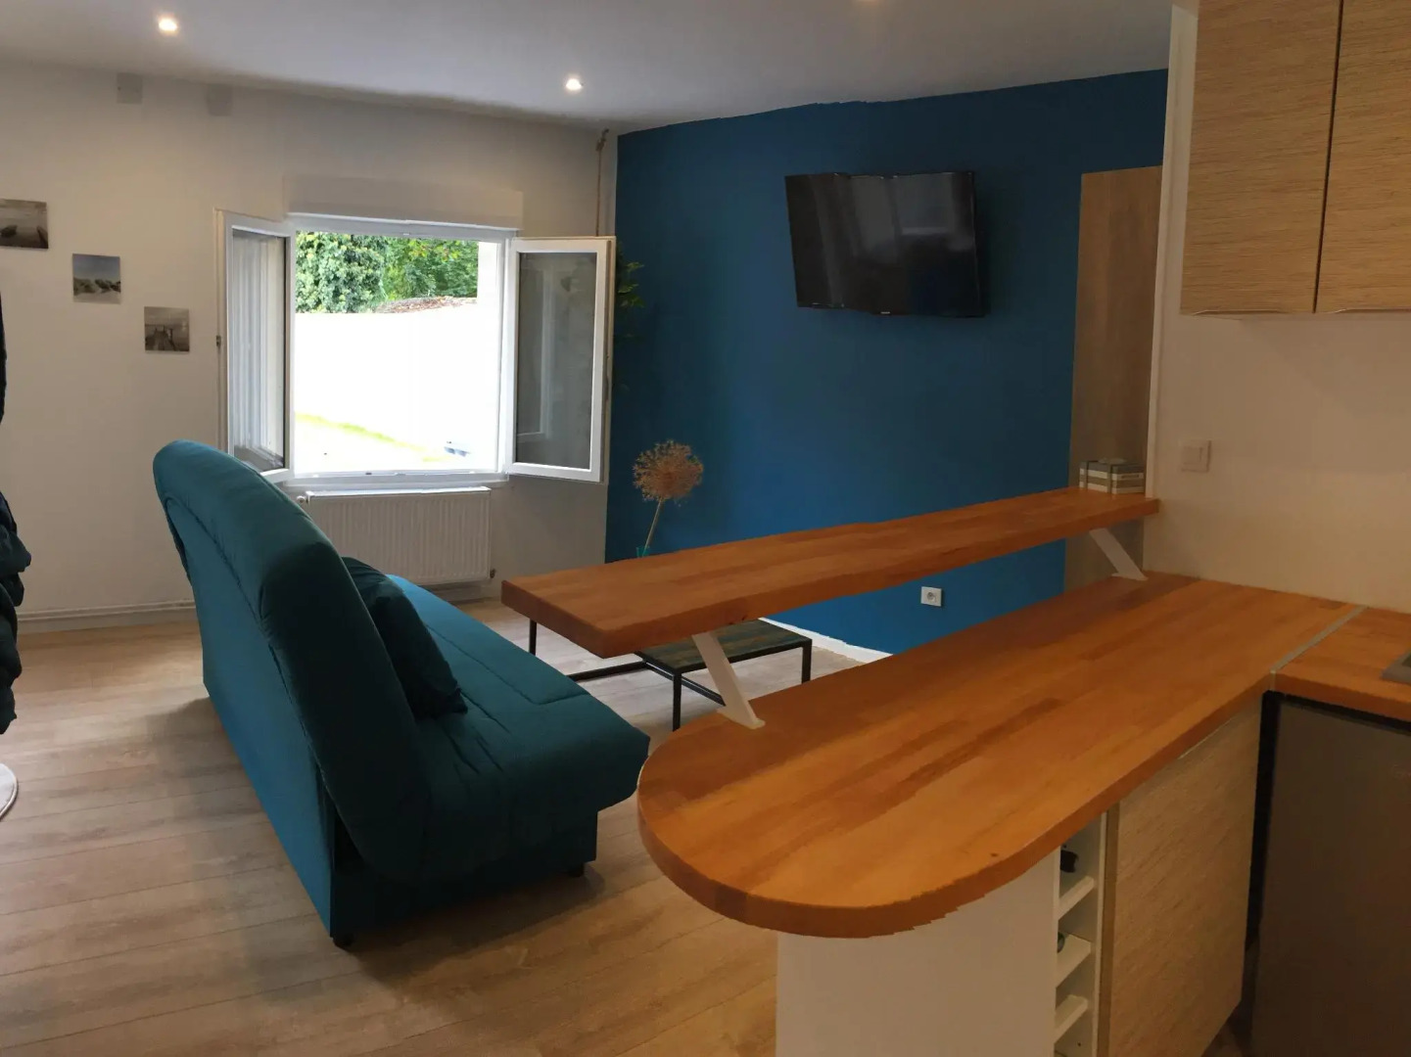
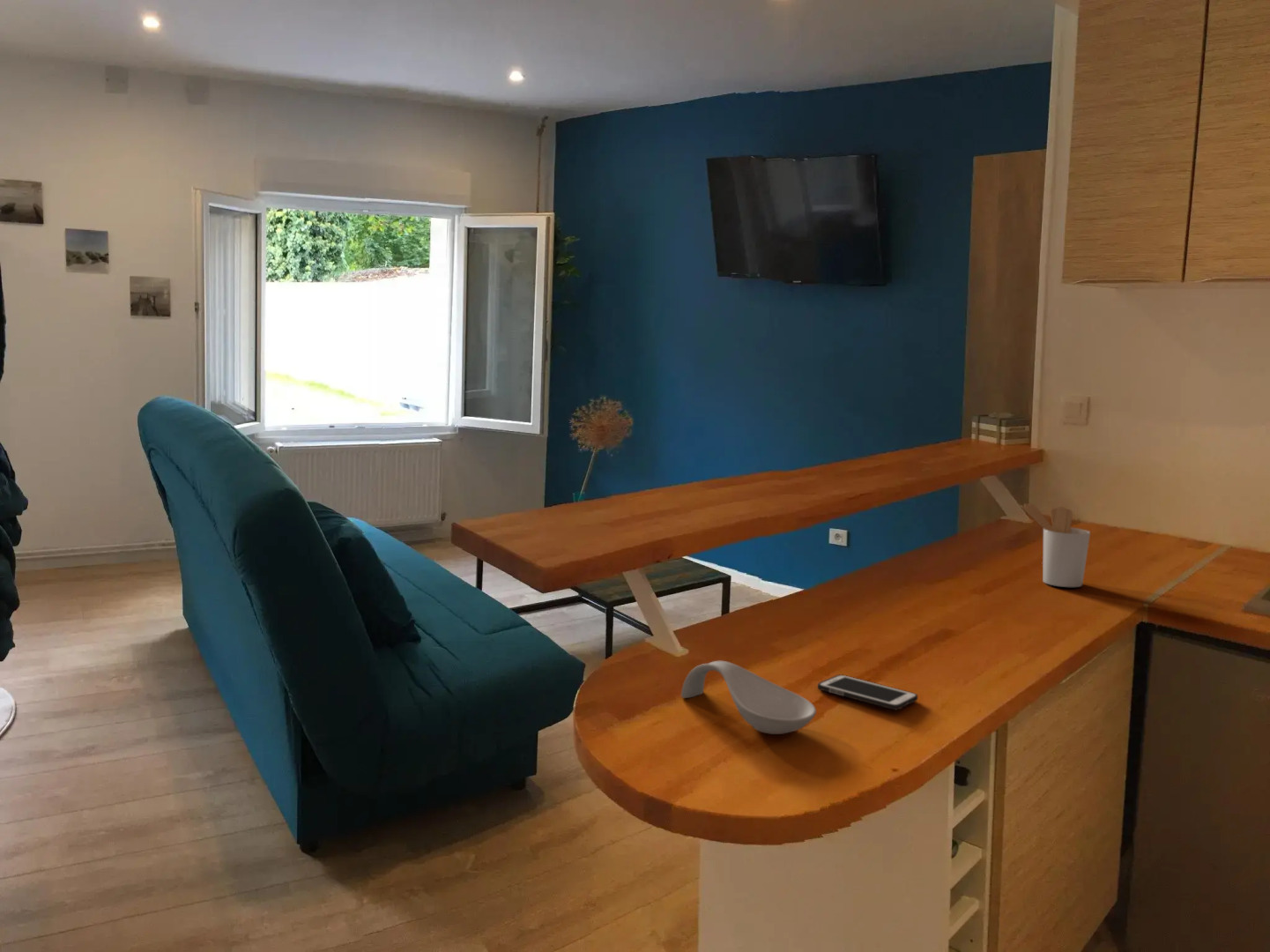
+ cell phone [817,673,918,710]
+ utensil holder [1020,502,1091,588]
+ spoon rest [680,660,817,735]
